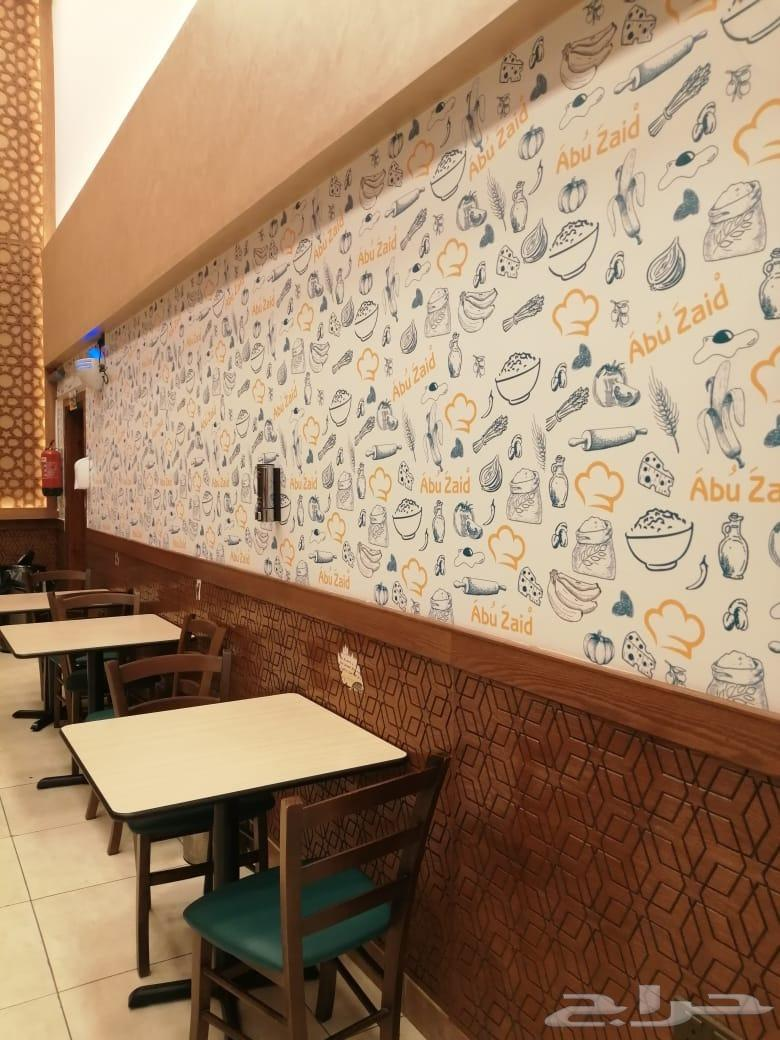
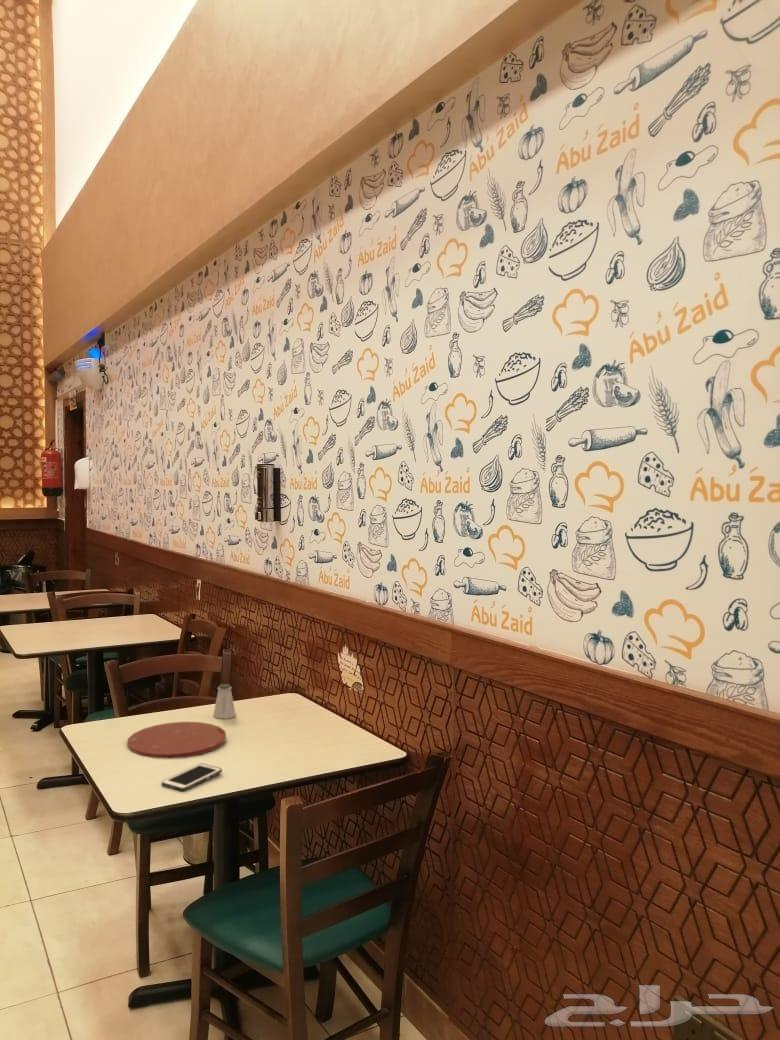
+ saltshaker [212,683,237,720]
+ plate [126,721,227,759]
+ cell phone [160,763,223,792]
